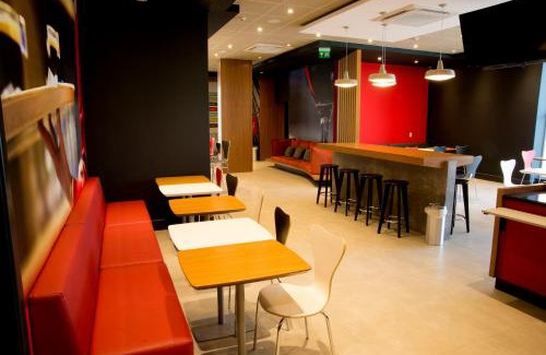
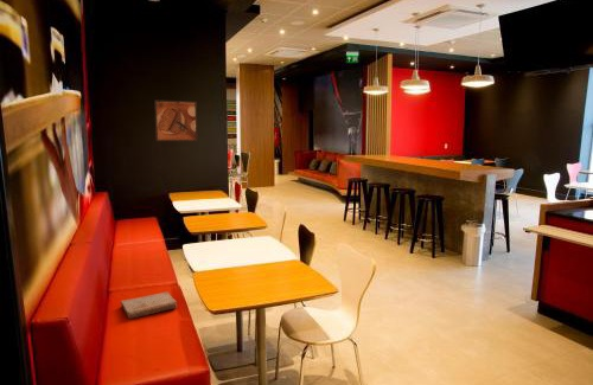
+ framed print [154,100,198,142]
+ book [120,290,178,320]
